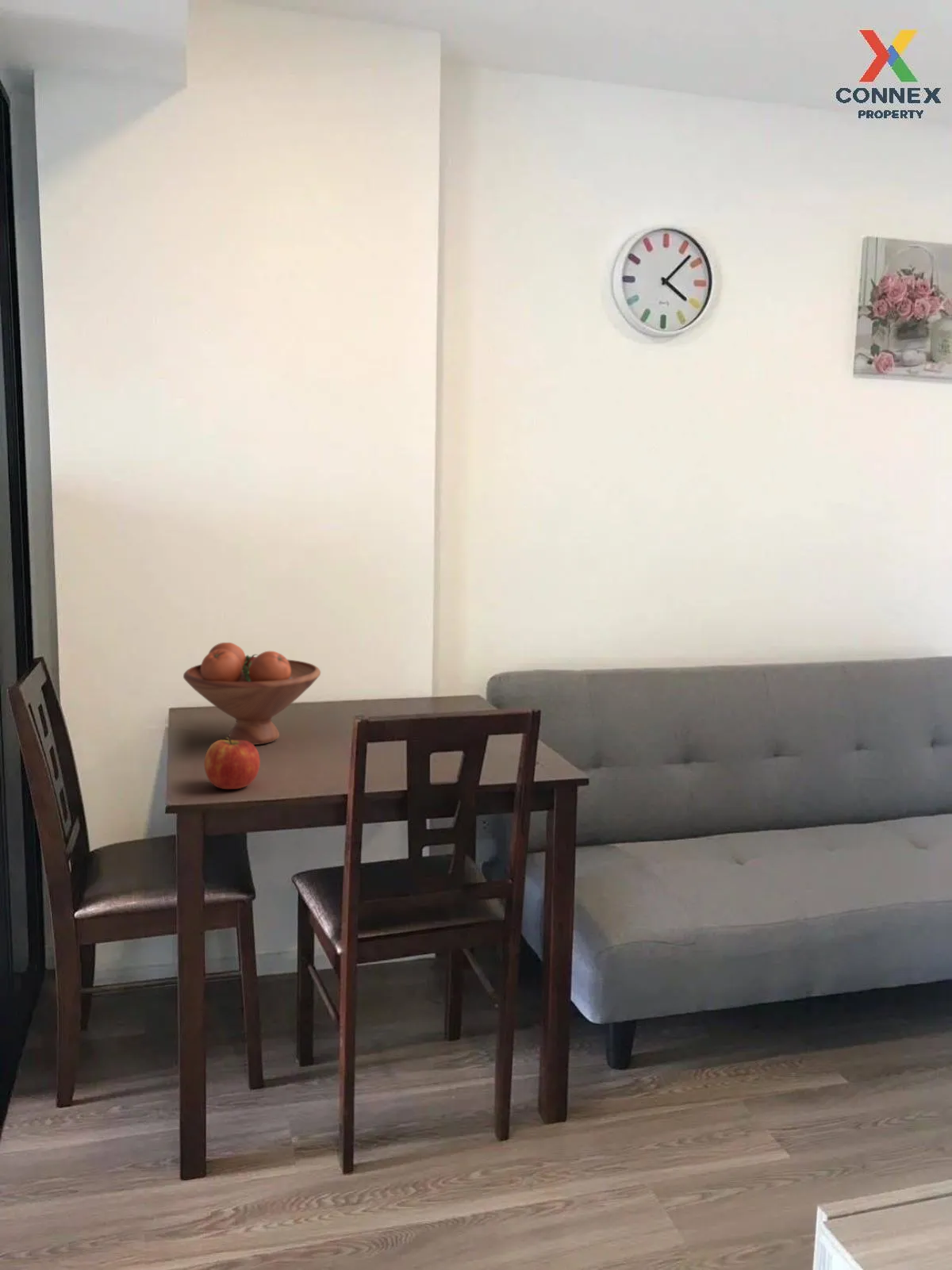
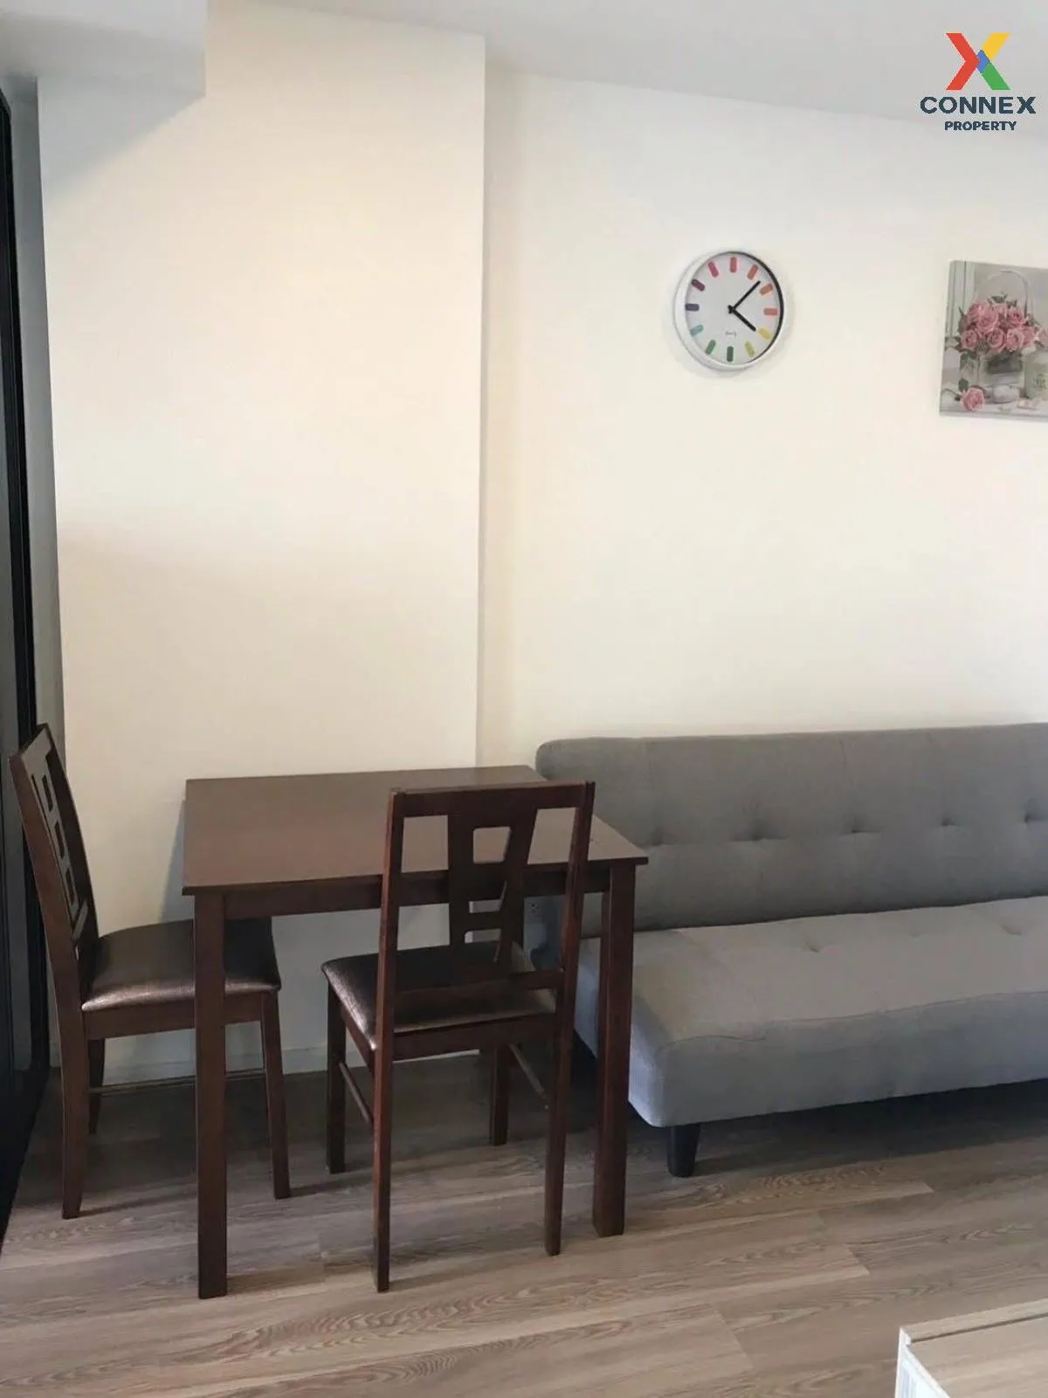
- apple [203,736,261,790]
- fruit bowl [182,642,321,746]
